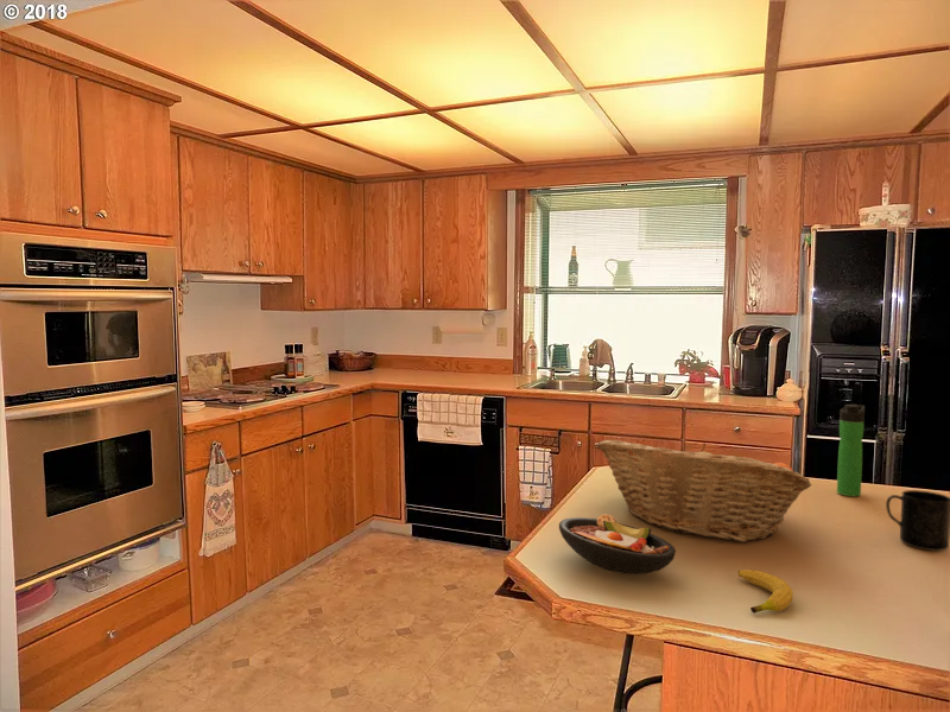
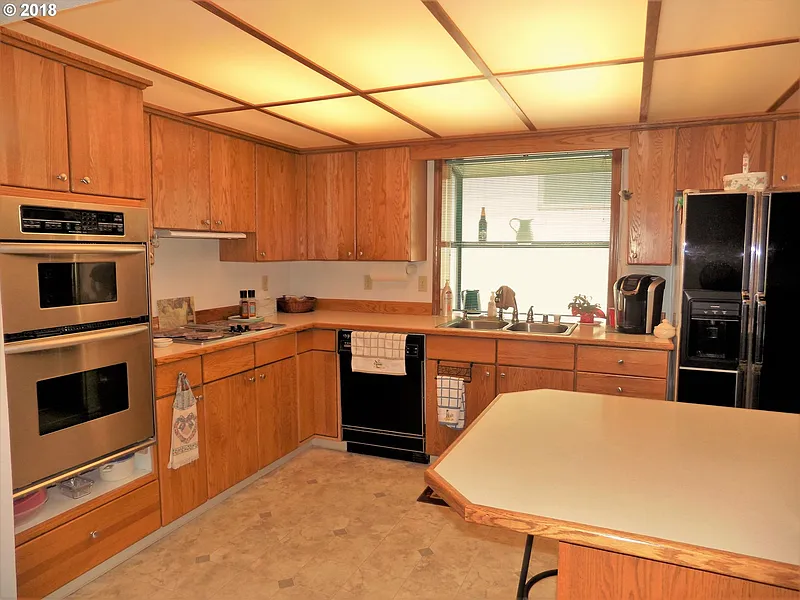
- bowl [558,513,677,576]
- mug [885,489,950,552]
- fruit [737,568,794,615]
- bottle [836,403,866,497]
- fruit basket [596,439,813,543]
